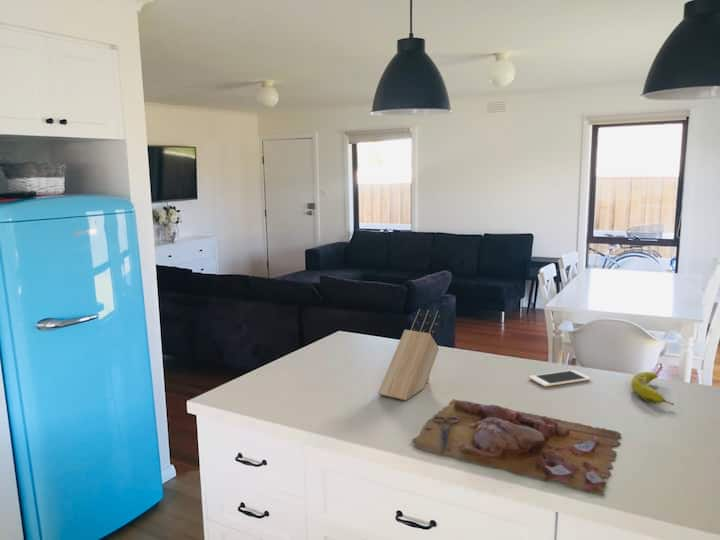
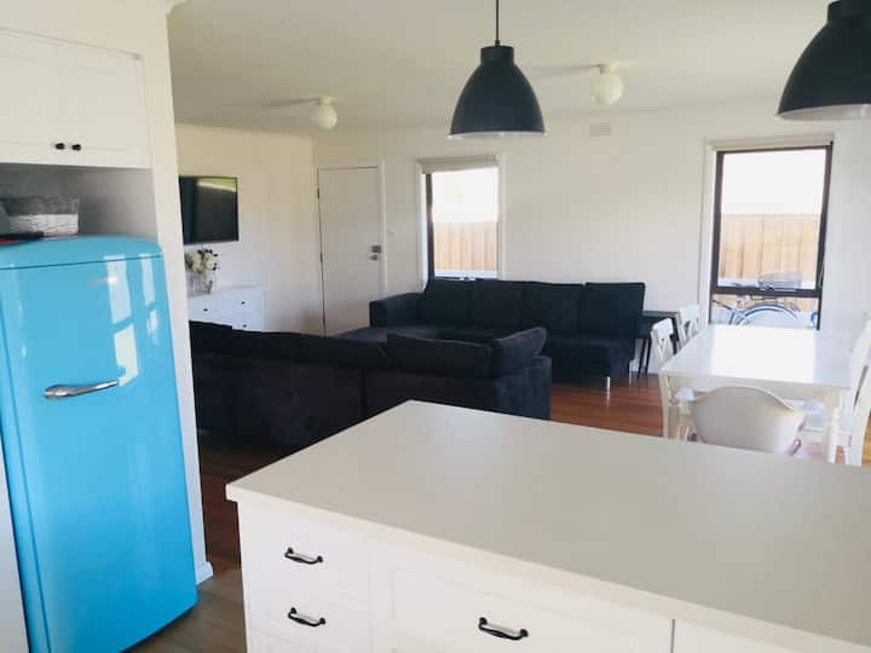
- fruit [630,371,675,406]
- cell phone [528,369,592,388]
- cutting board [411,398,622,497]
- knife block [377,308,441,402]
